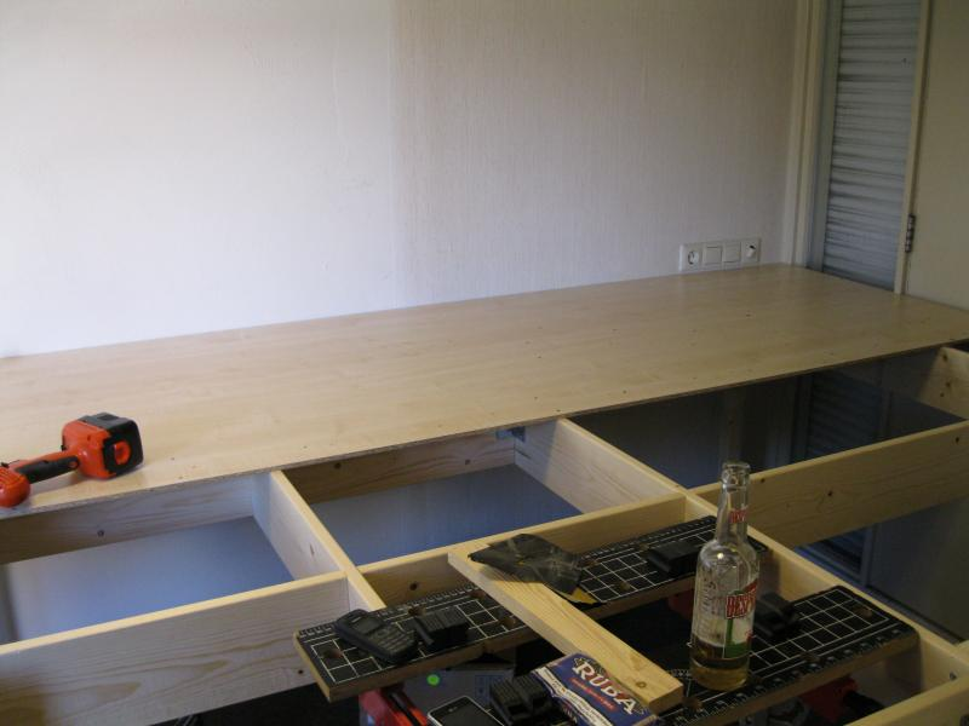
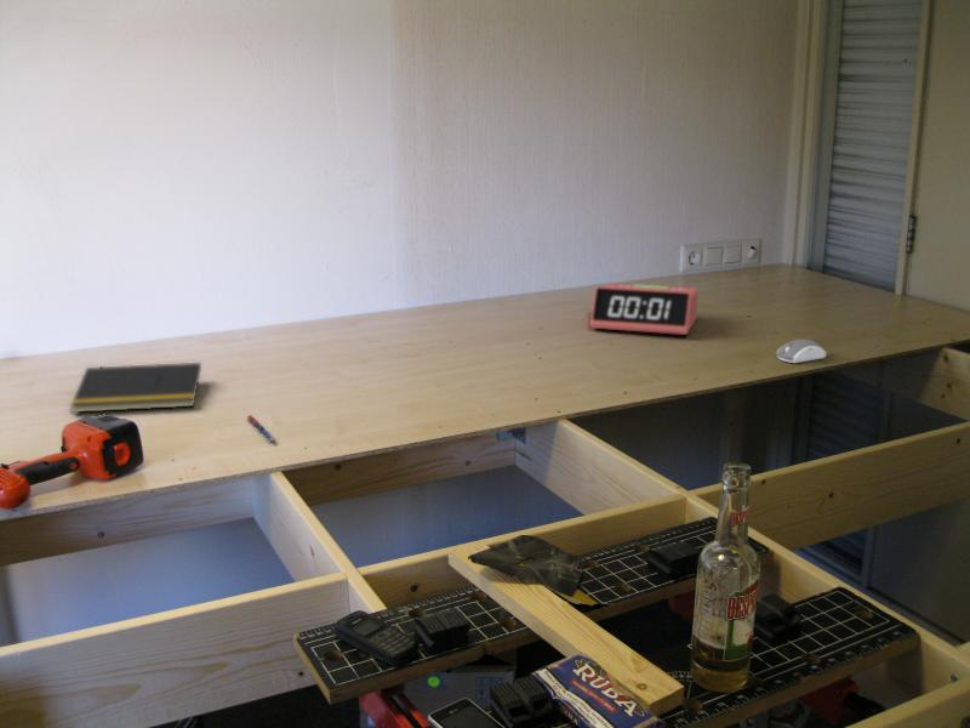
+ alarm clock [589,283,700,336]
+ pen [246,414,276,443]
+ computer mouse [775,339,827,364]
+ notepad [69,362,202,414]
